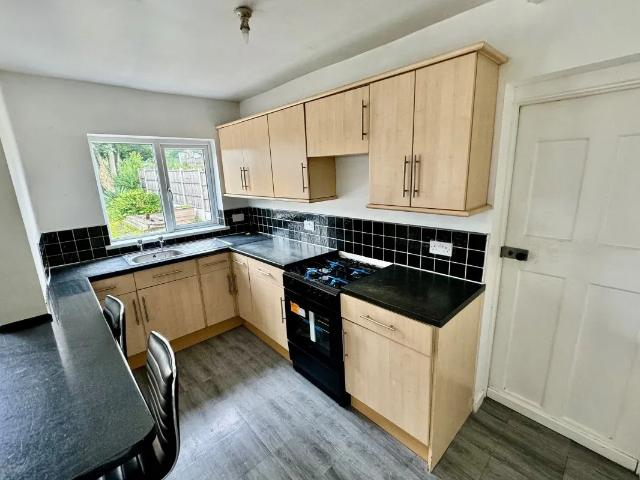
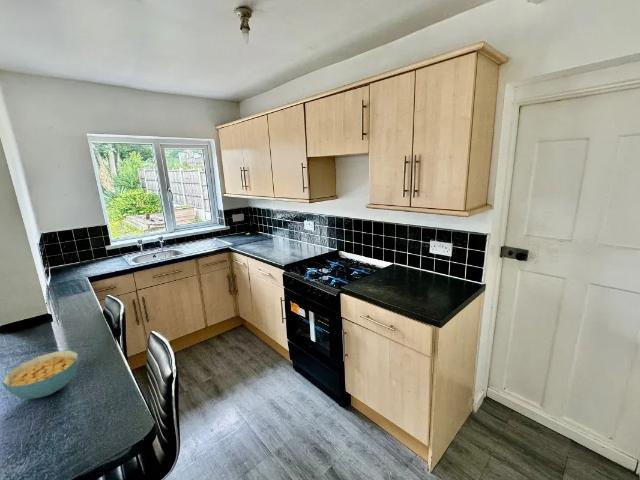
+ cereal bowl [1,349,79,400]
